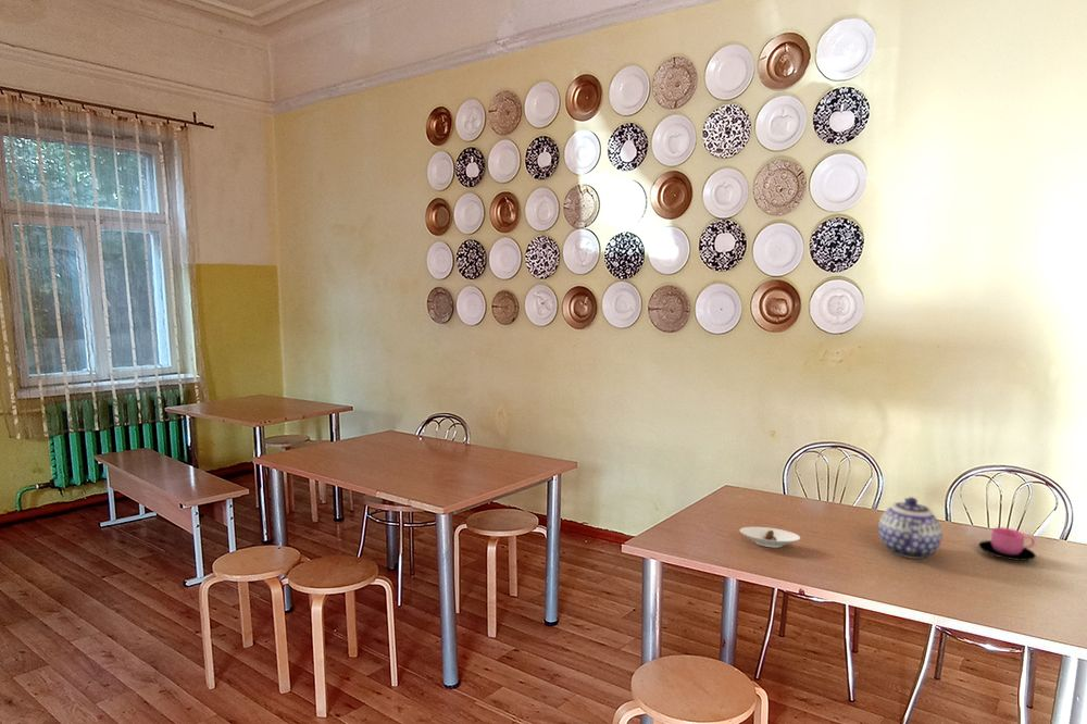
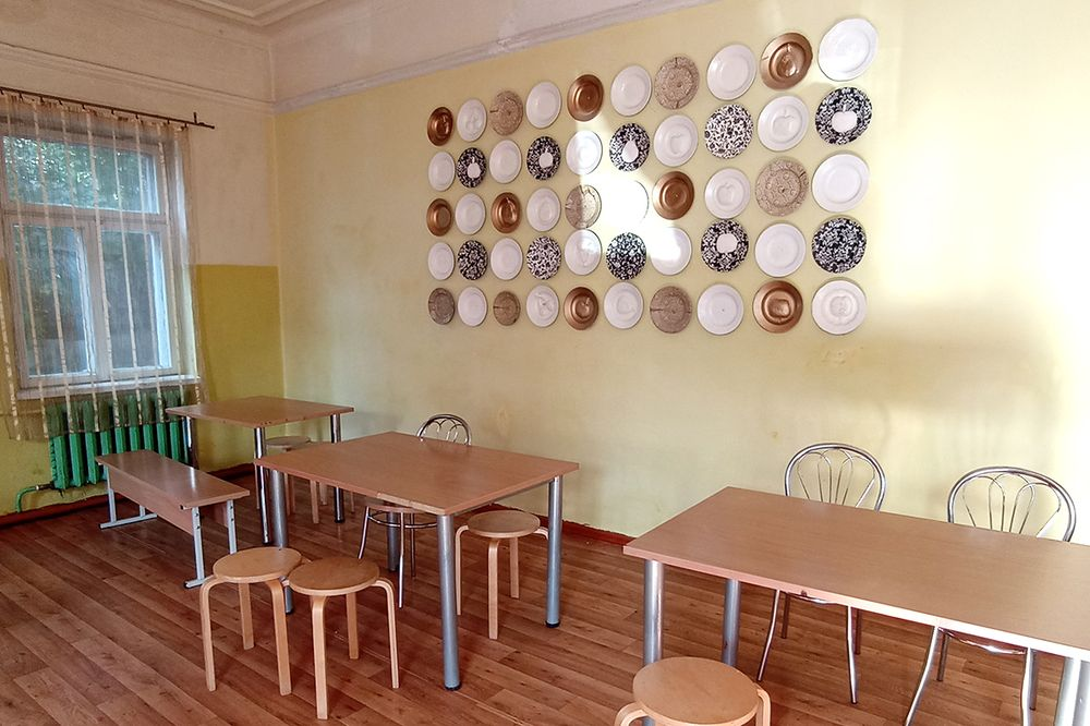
- cup [977,526,1037,562]
- saucer [739,526,801,549]
- teapot [877,496,944,560]
